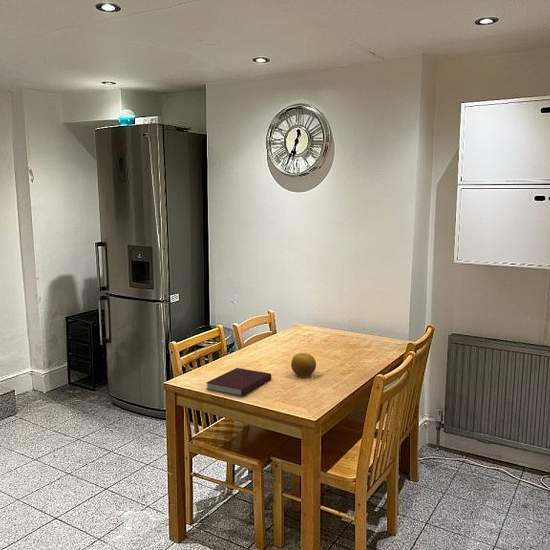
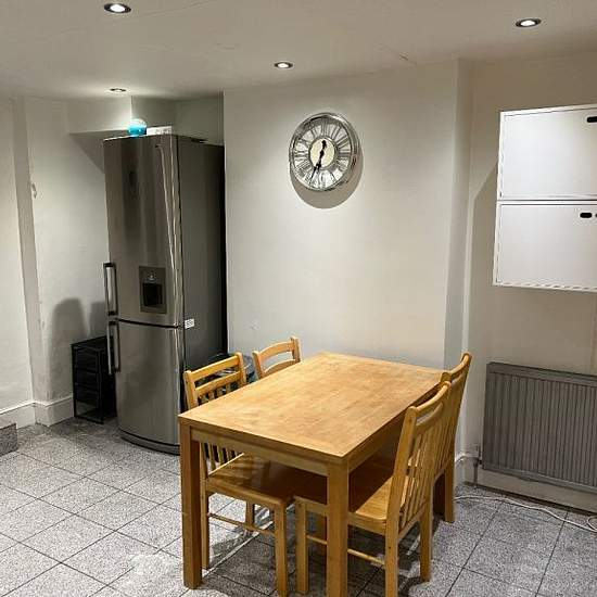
- notebook [205,367,272,397]
- fruit [290,352,317,377]
